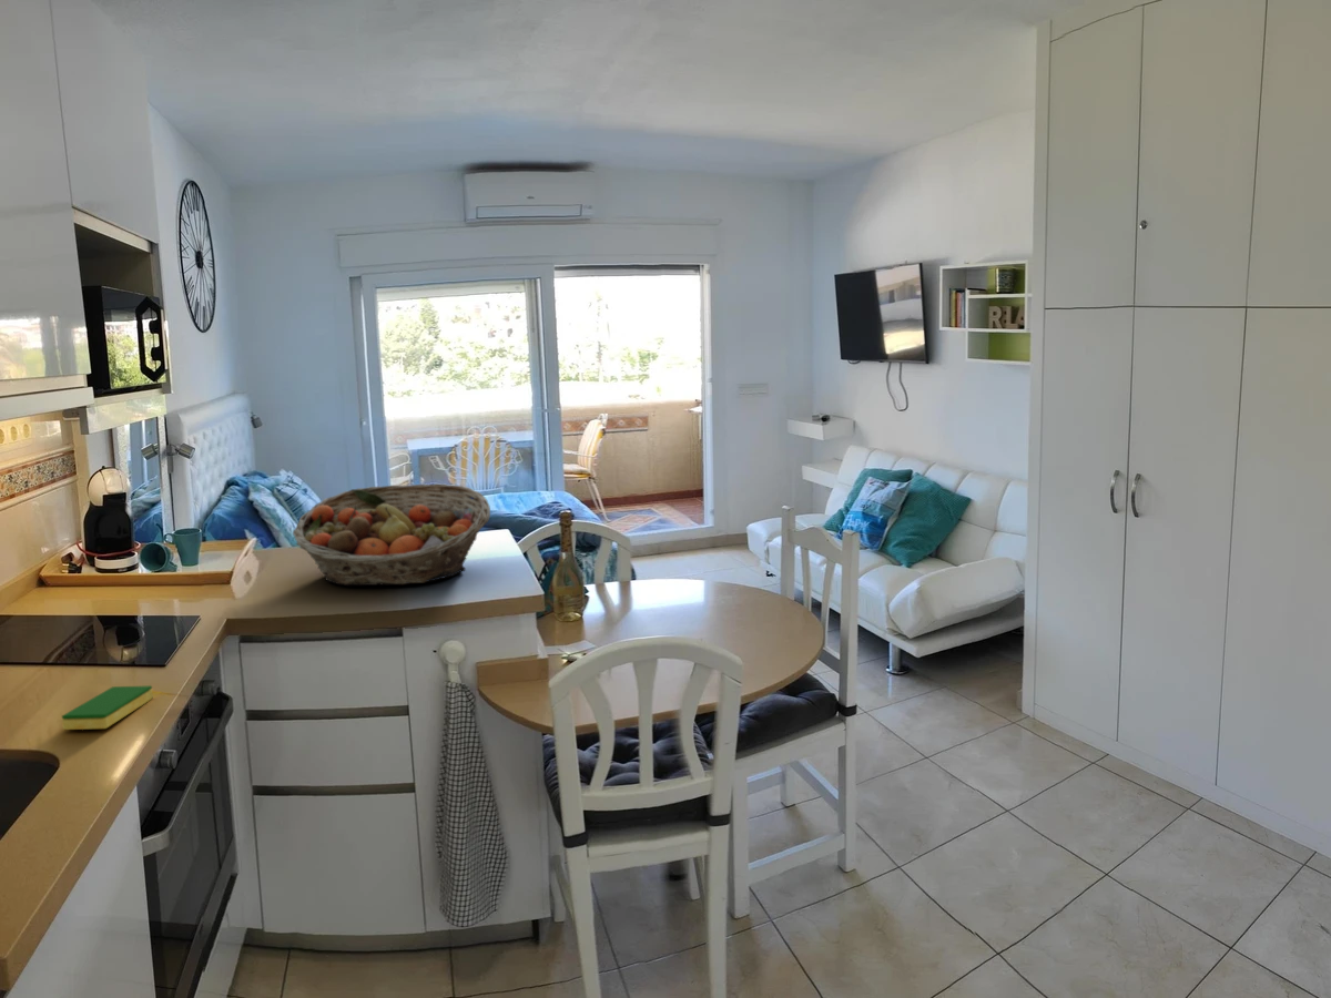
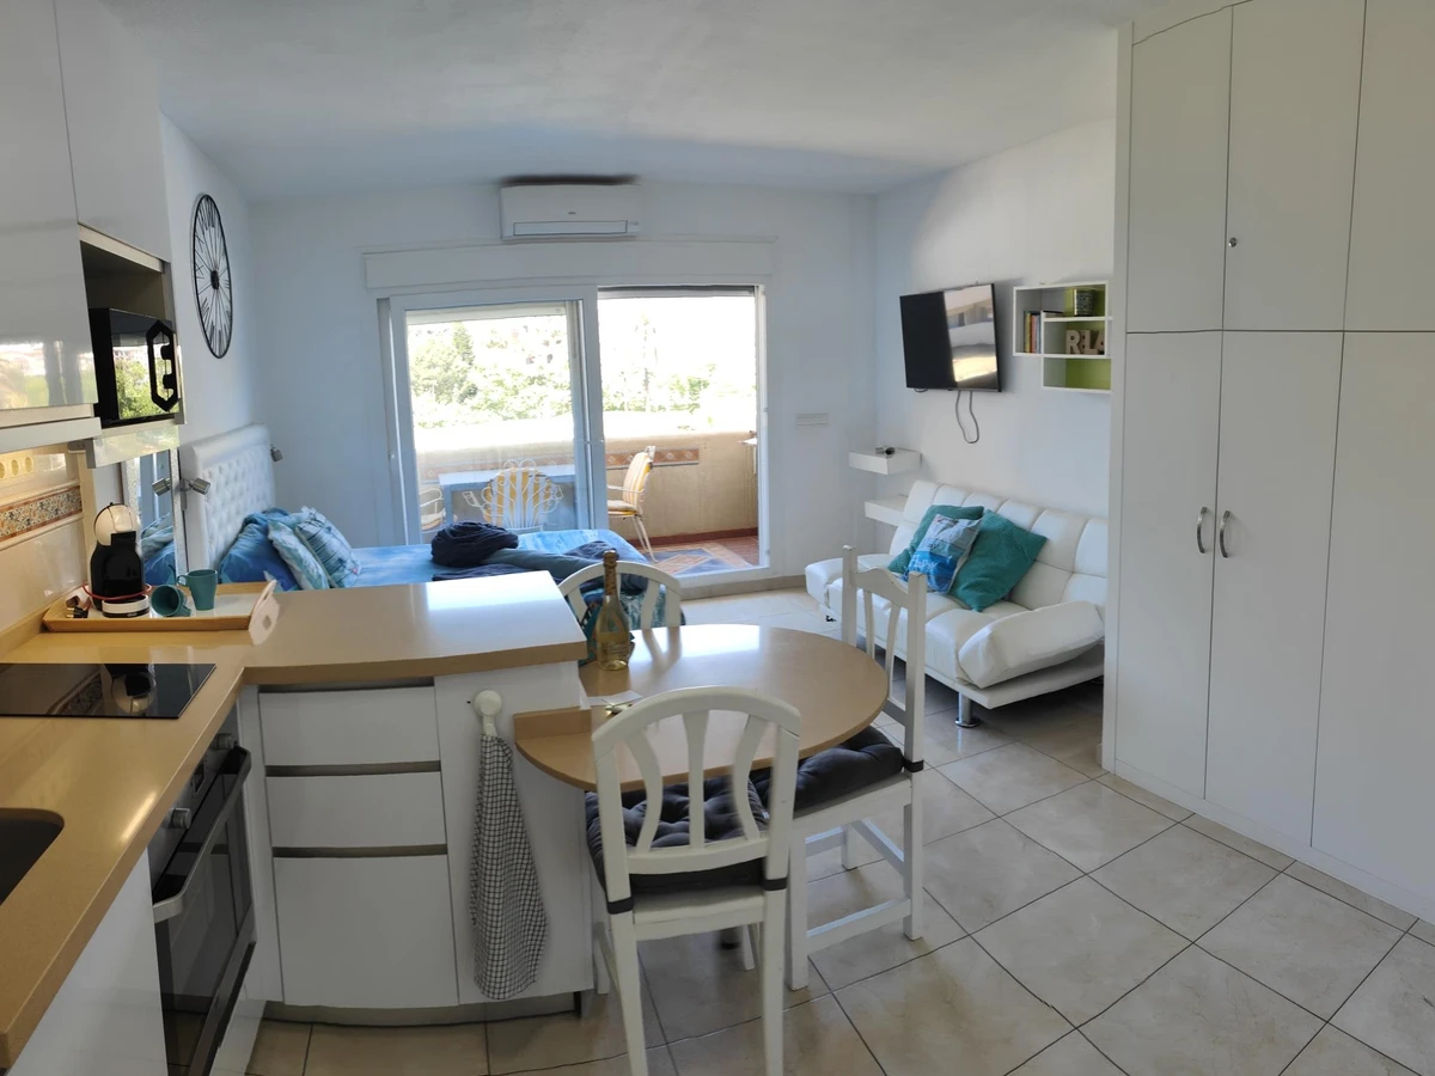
- dish sponge [61,684,154,731]
- fruit basket [292,483,491,587]
